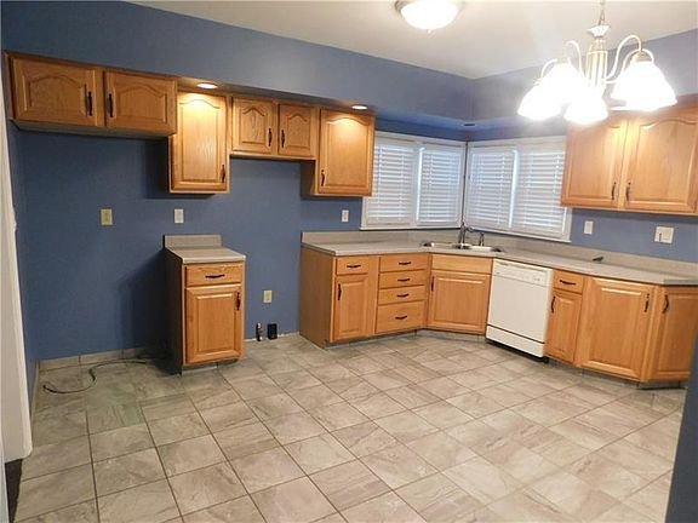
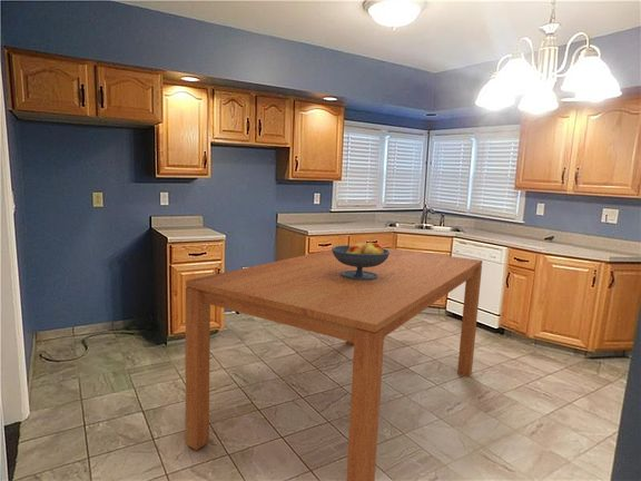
+ dining table [185,246,483,481]
+ fruit bowl [331,240,389,279]
